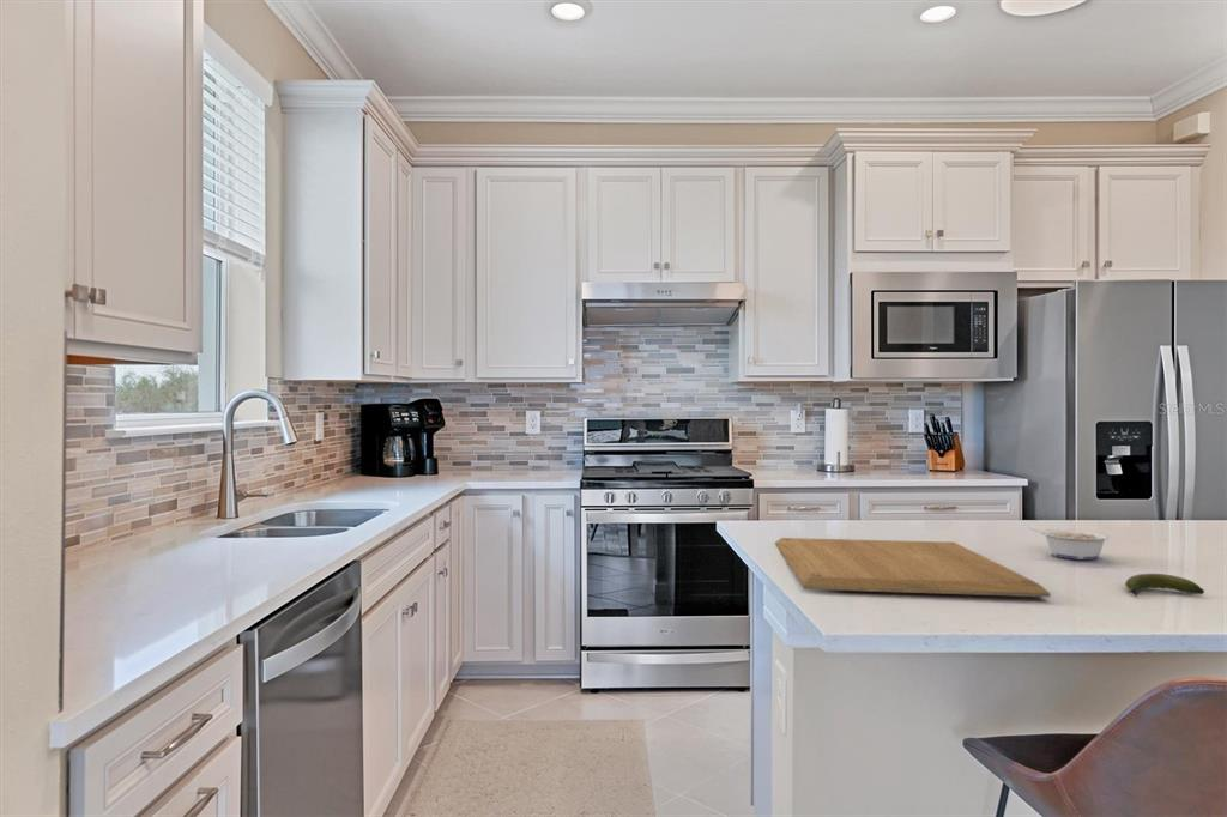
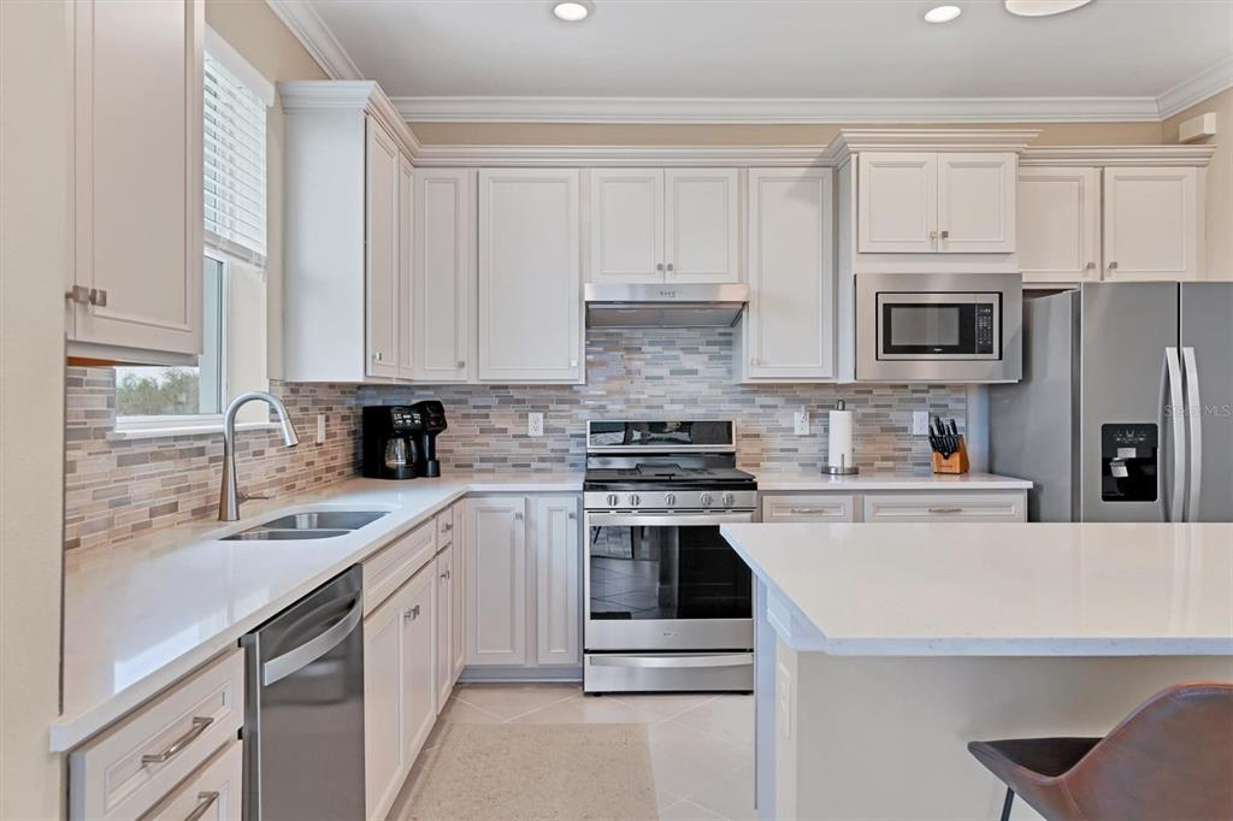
- legume [1029,527,1111,561]
- banana [1124,573,1205,597]
- chopping board [774,537,1052,598]
